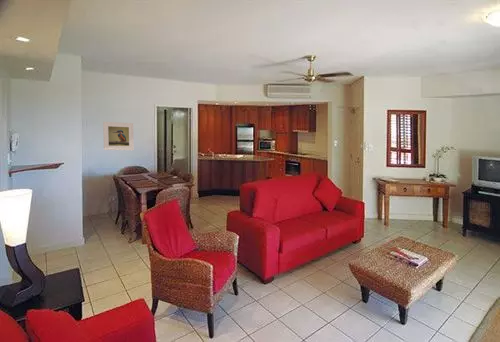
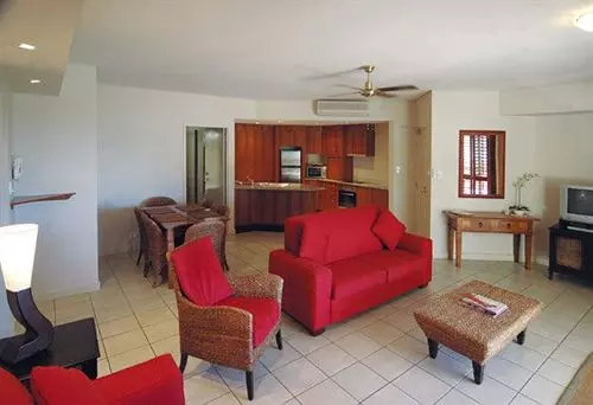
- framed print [102,121,135,151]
